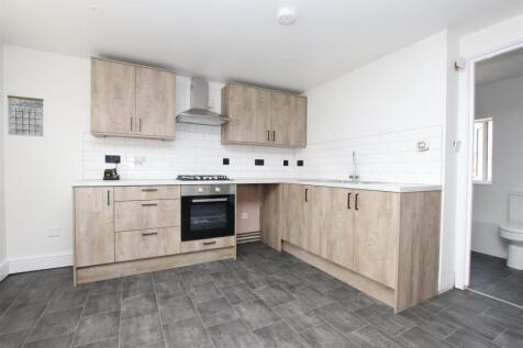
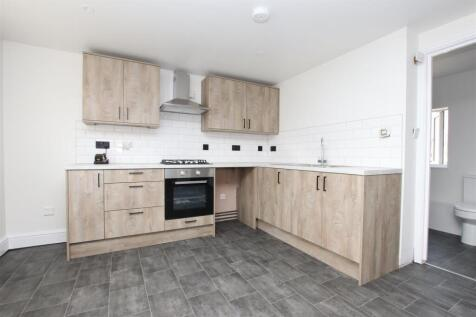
- calendar [7,91,45,137]
